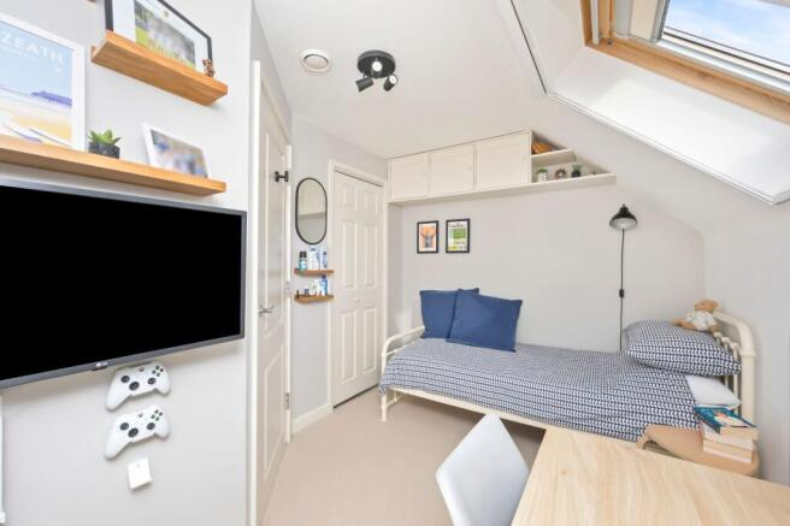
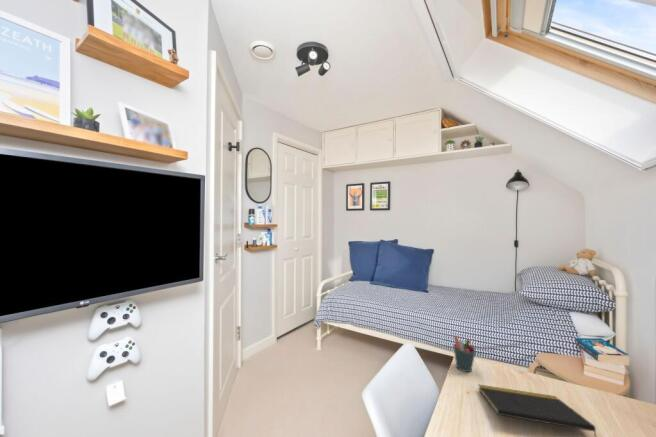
+ notepad [477,383,597,437]
+ pen holder [452,335,476,373]
